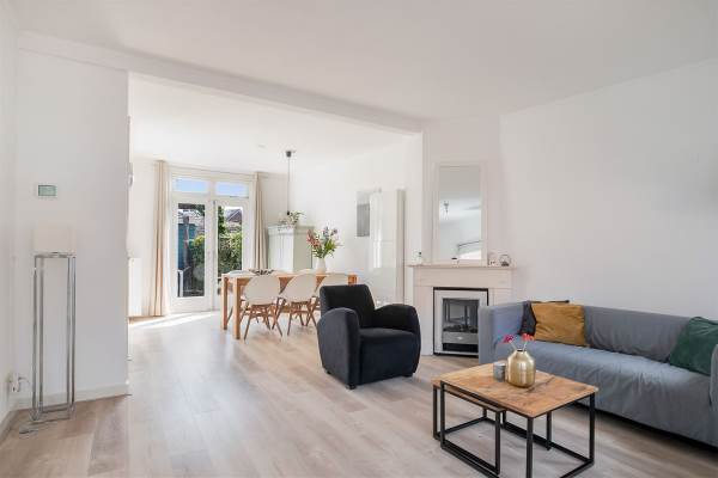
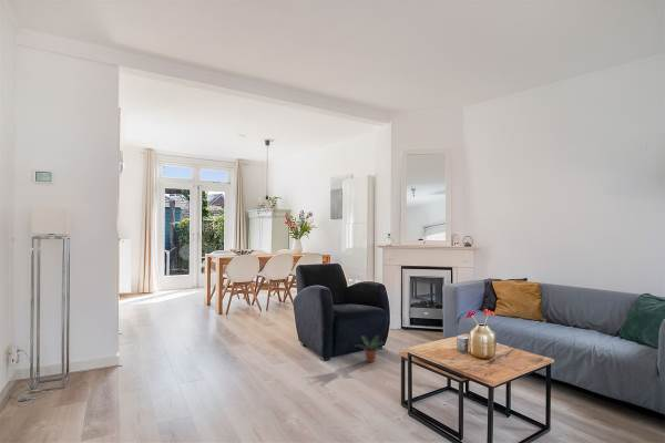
+ potted plant [354,334,387,363]
